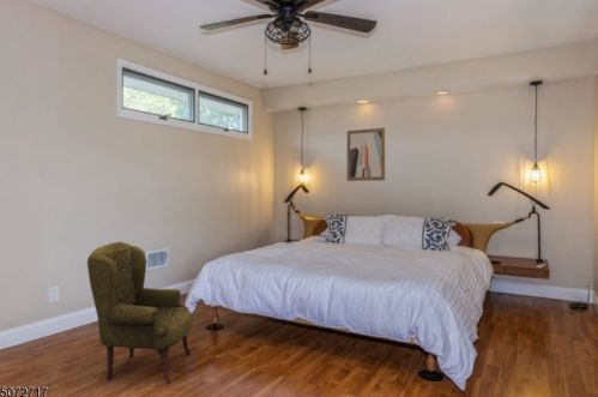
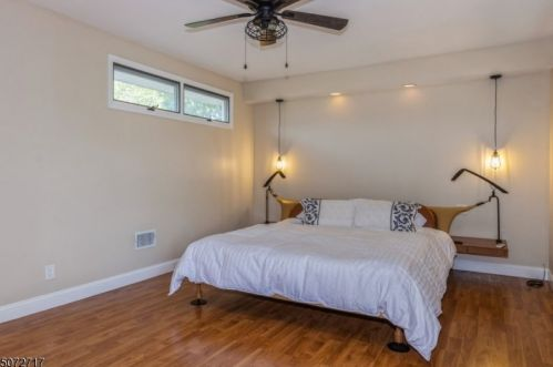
- armchair [86,241,194,385]
- wall art [346,127,386,182]
